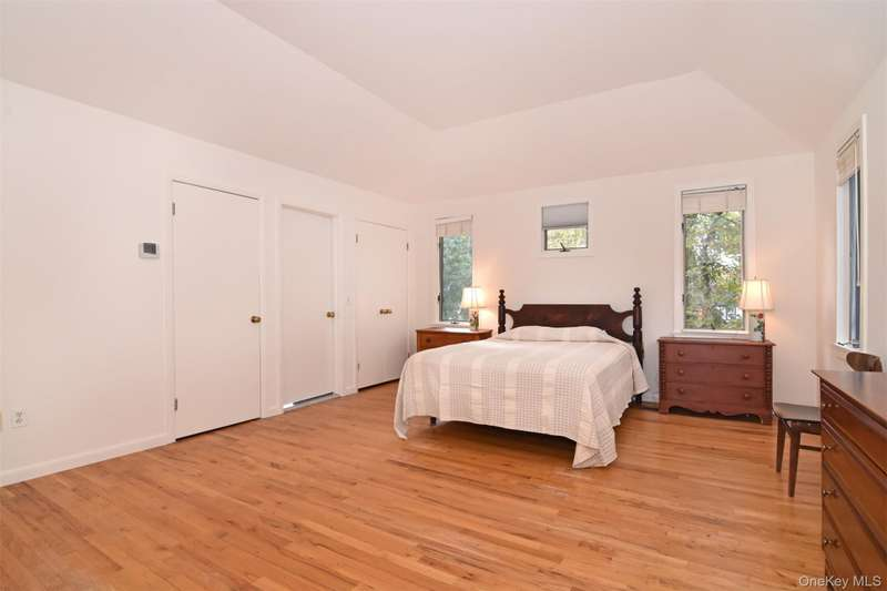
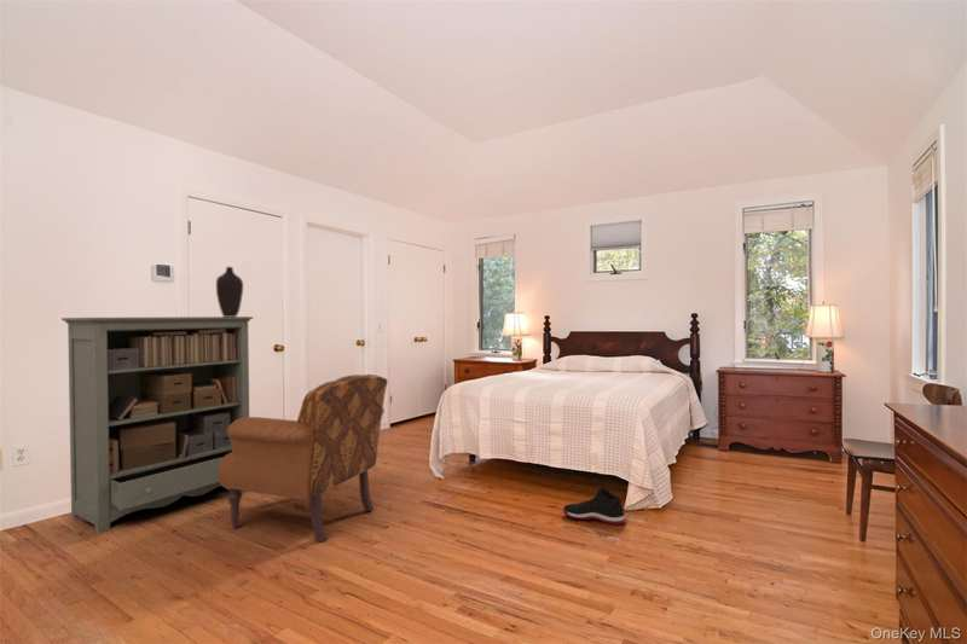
+ bookshelf [60,315,254,534]
+ shoe [562,486,627,526]
+ decorative vase [215,266,244,317]
+ armchair [218,373,389,544]
